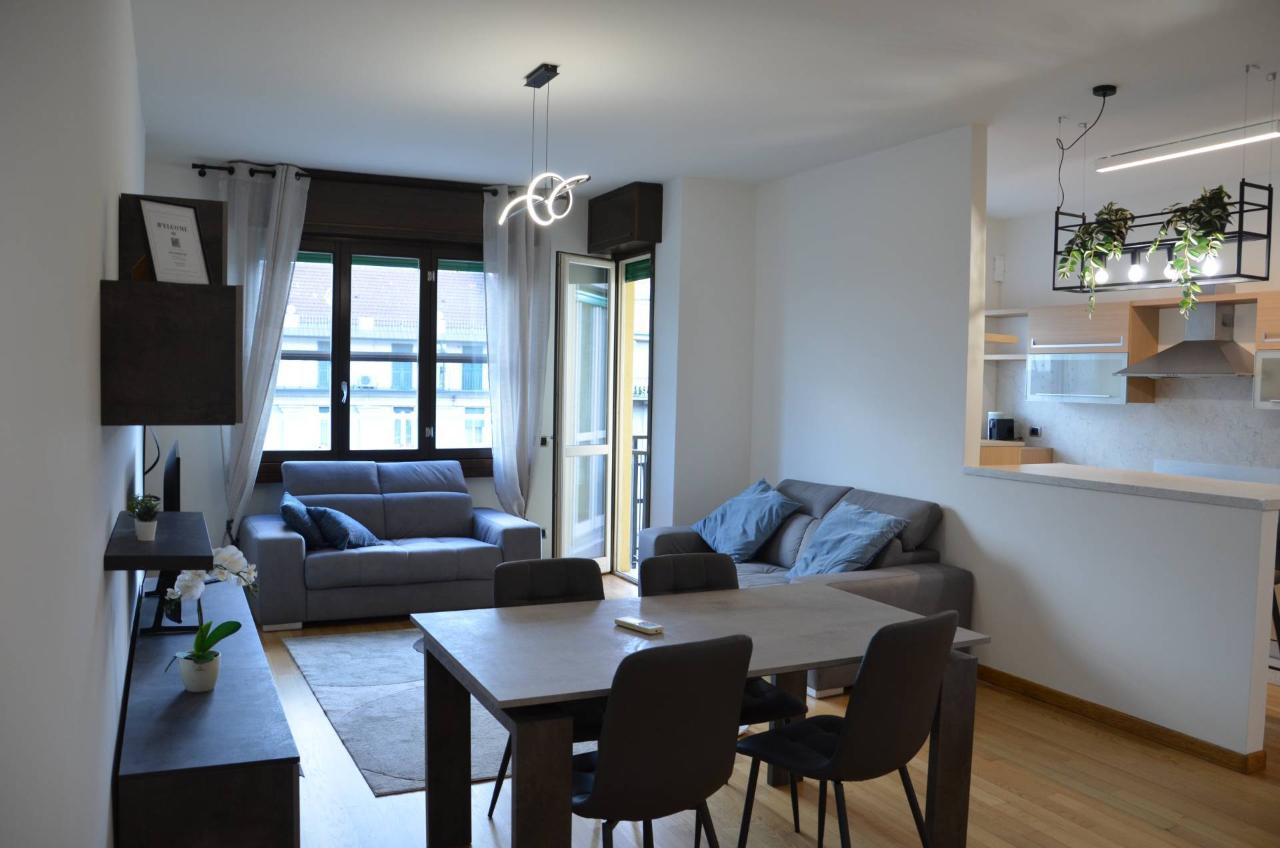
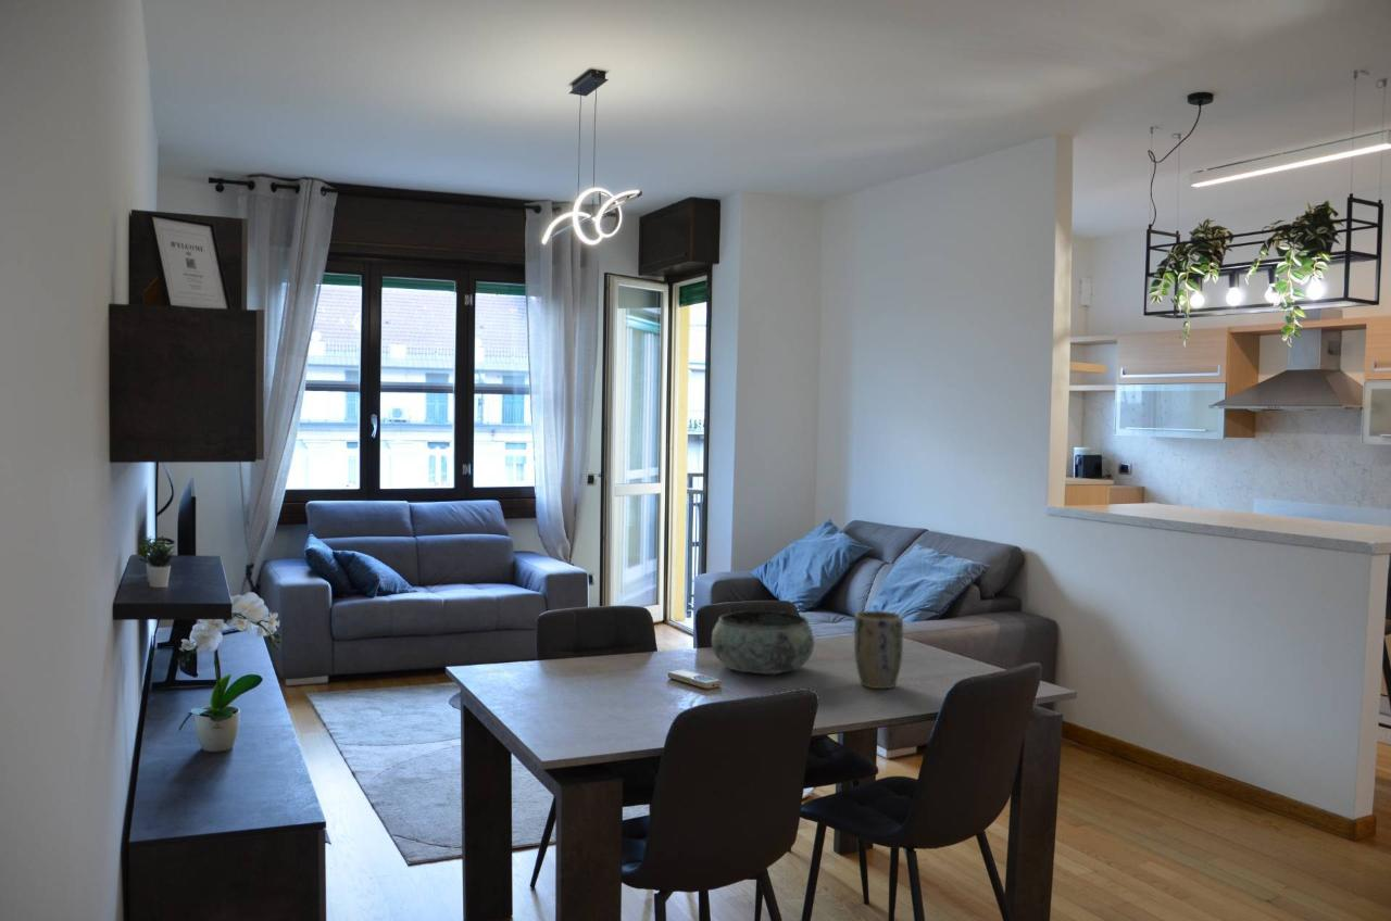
+ plant pot [853,609,904,690]
+ bowl [711,609,815,676]
